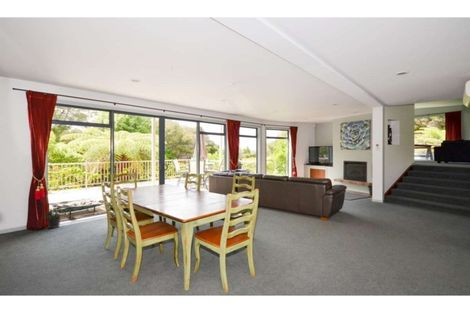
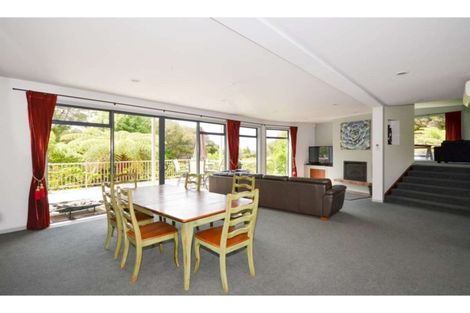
- potted plant [44,206,67,229]
